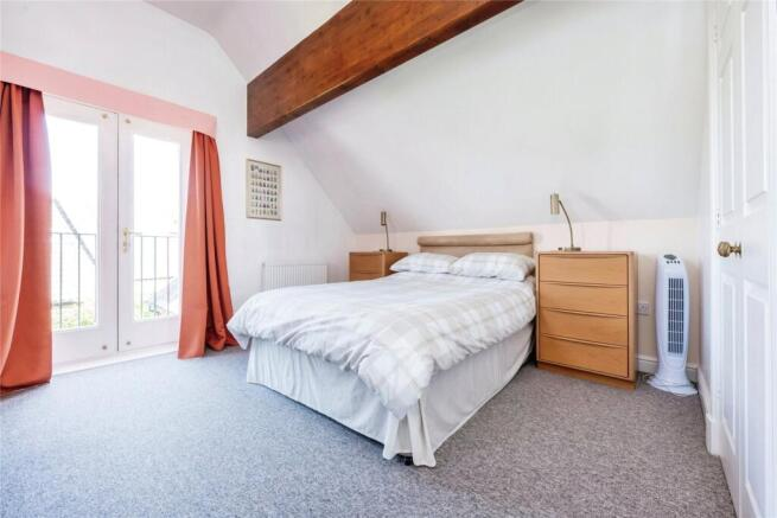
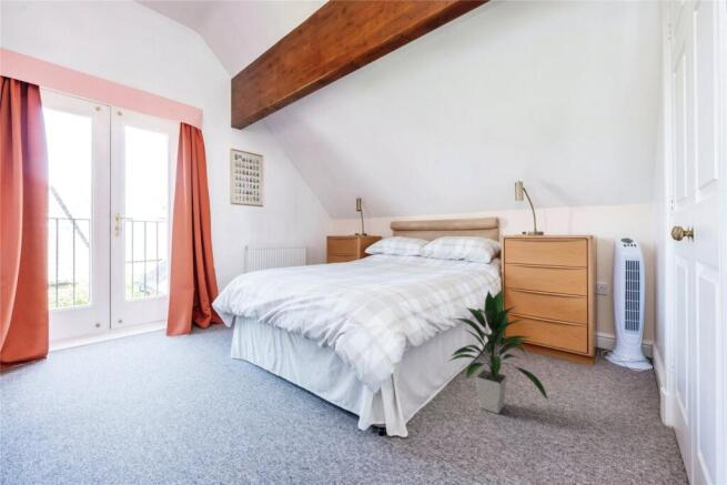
+ indoor plant [447,287,551,415]
